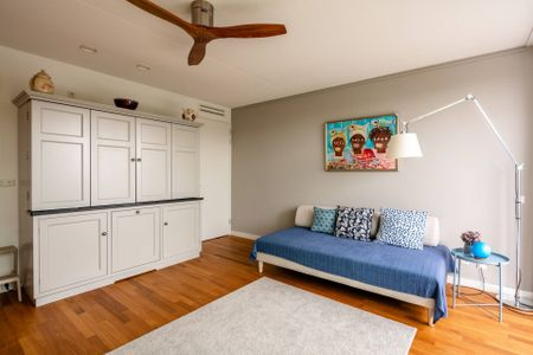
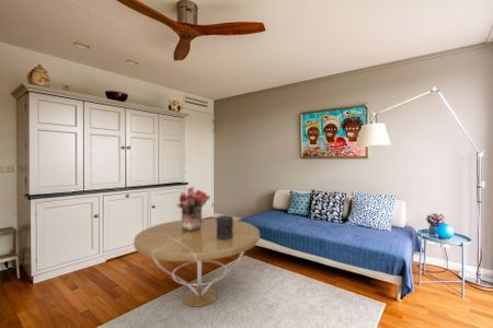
+ coffee table [133,218,261,308]
+ decorative container [216,214,234,239]
+ bouquet [175,186,211,232]
